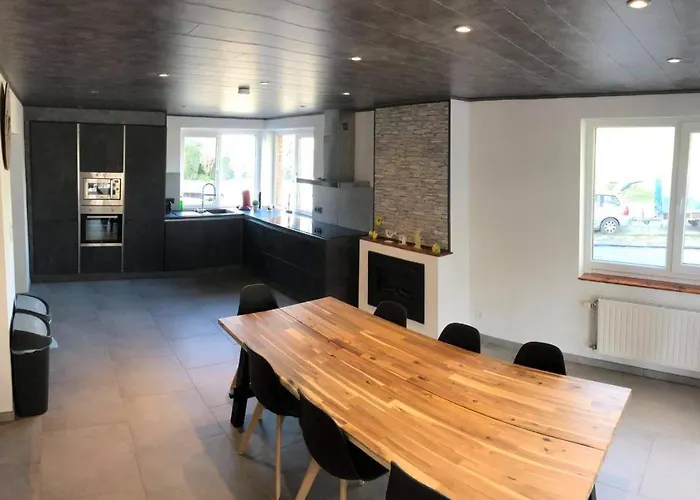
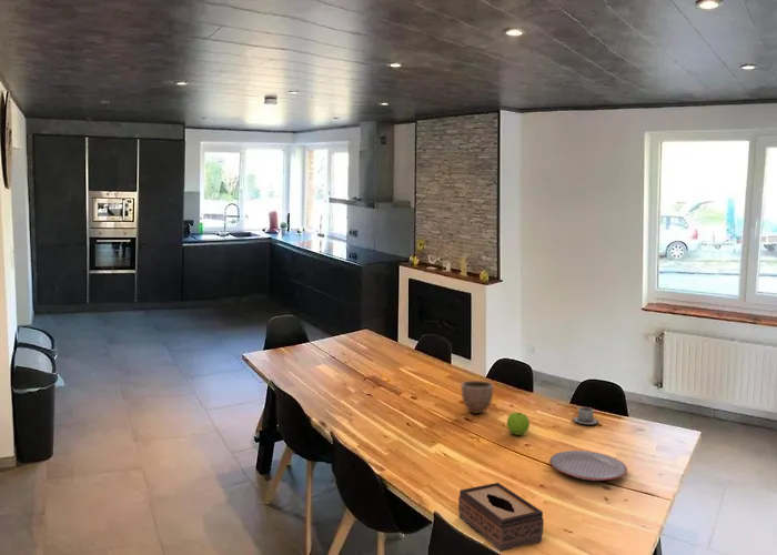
+ plate [548,450,628,482]
+ cup [572,406,599,426]
+ apple [506,411,531,436]
+ decorative bowl [460,380,494,415]
+ tissue box [457,482,545,553]
